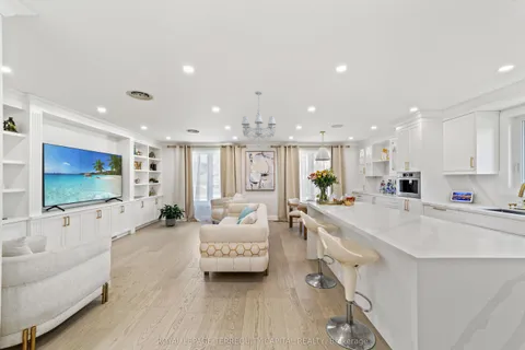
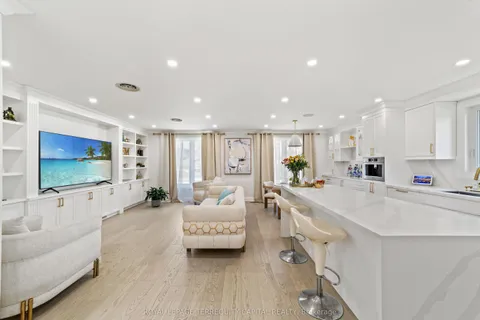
- chandelier [241,90,277,148]
